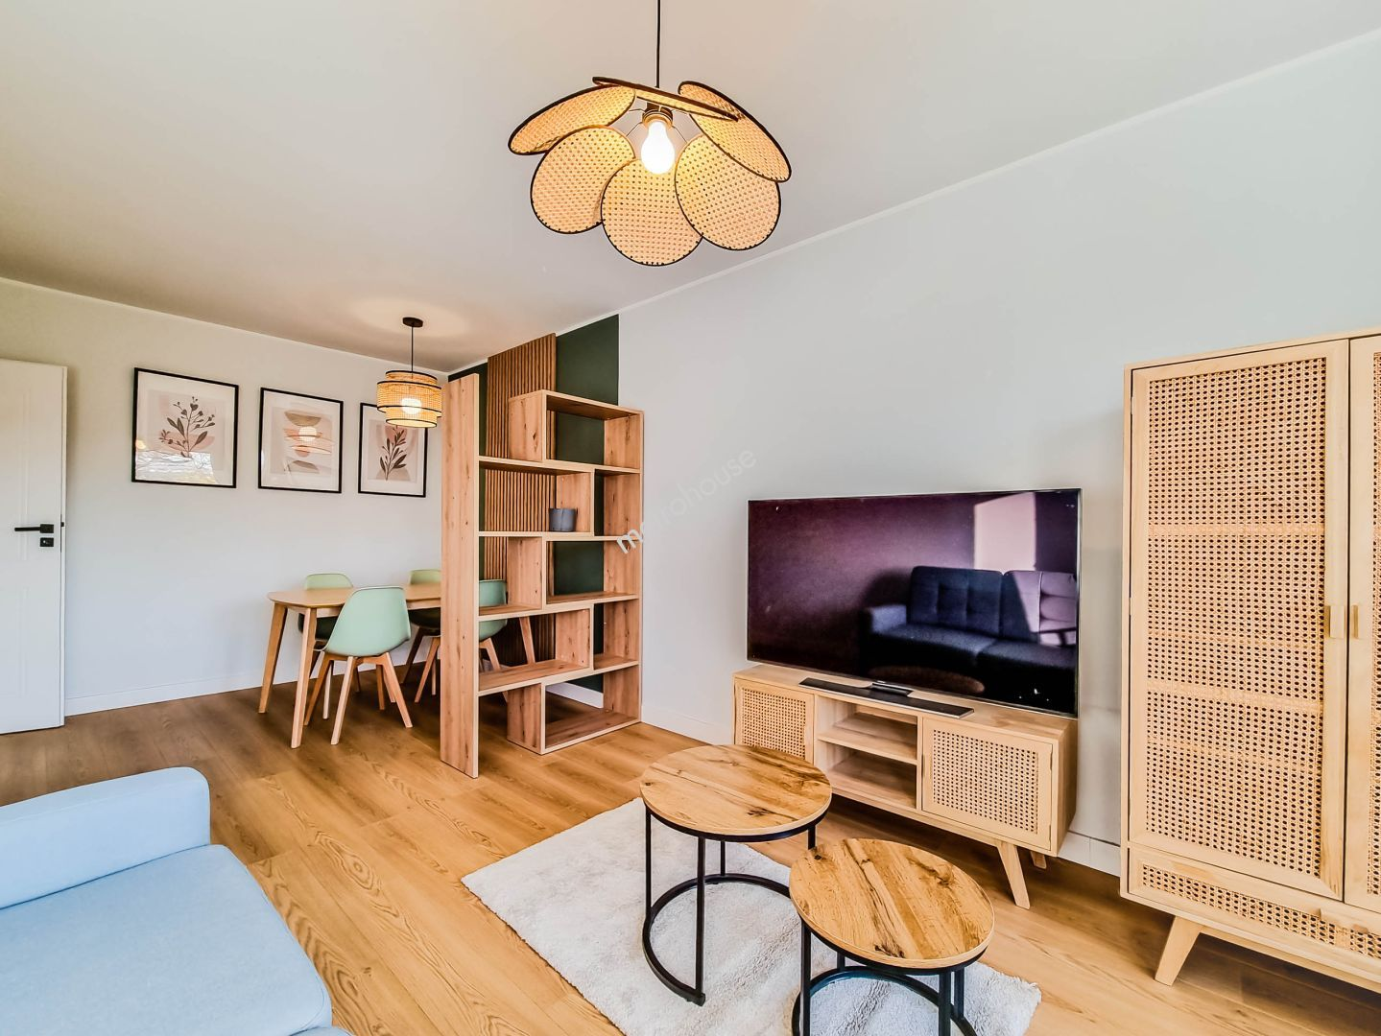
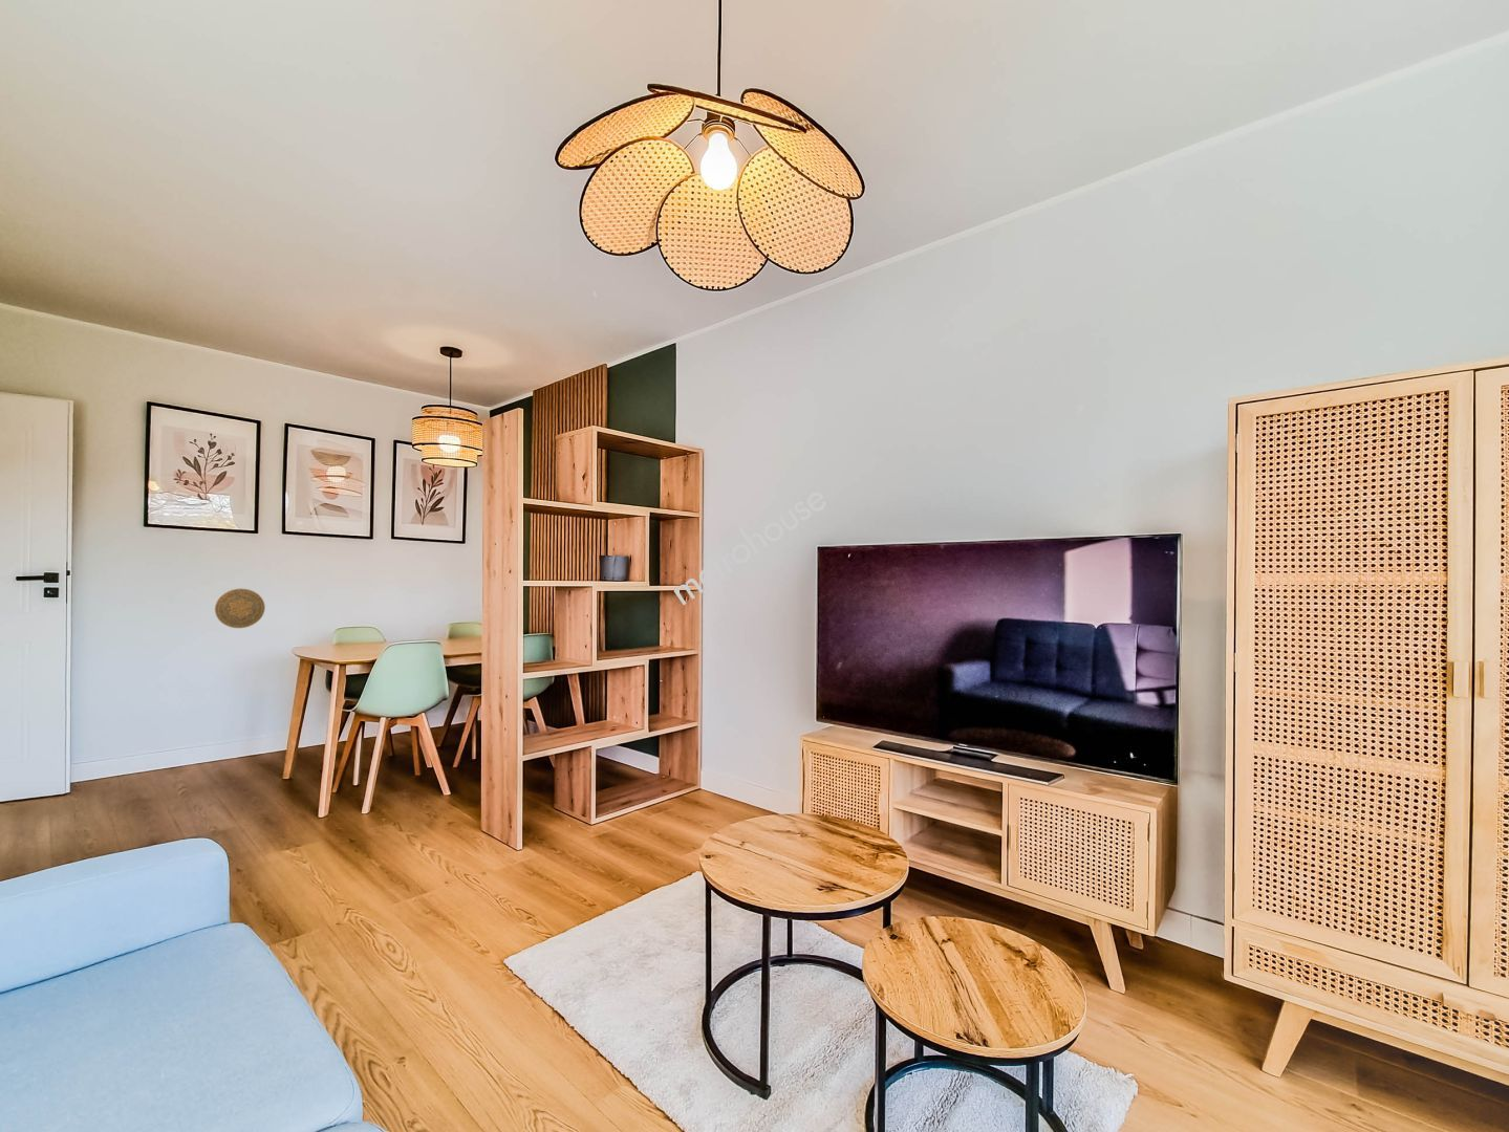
+ decorative plate [214,589,266,629]
